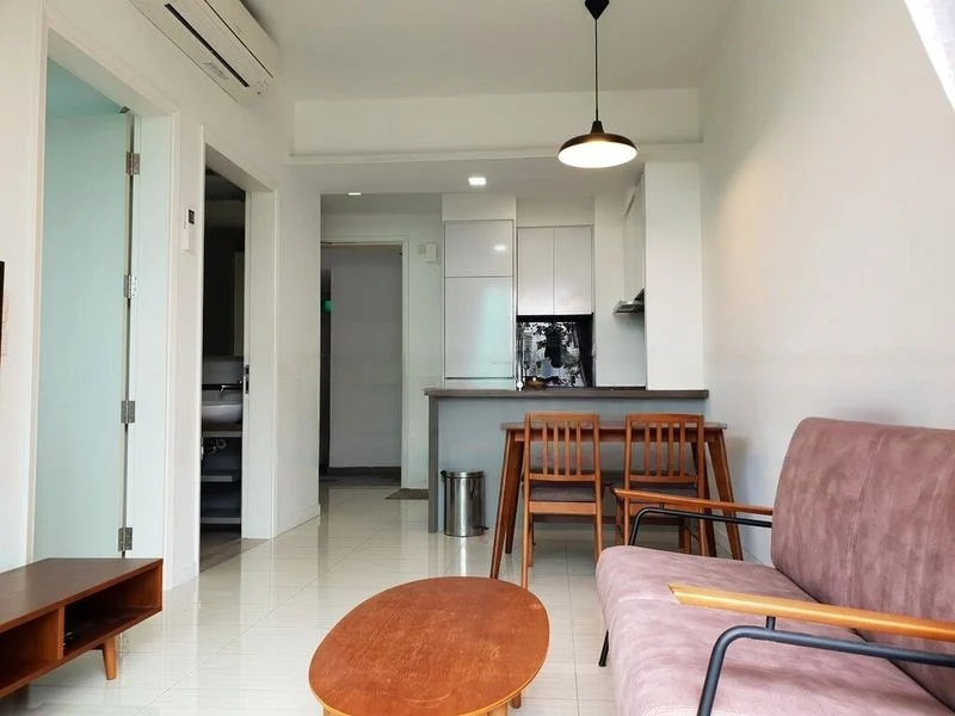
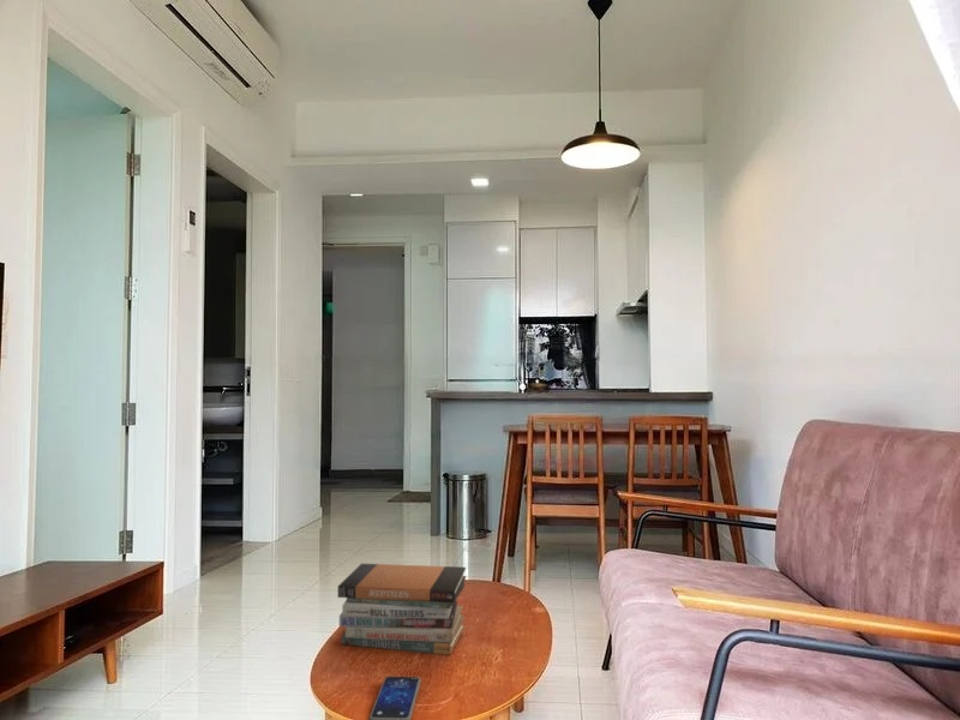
+ book stack [337,563,467,656]
+ smartphone [368,676,422,720]
